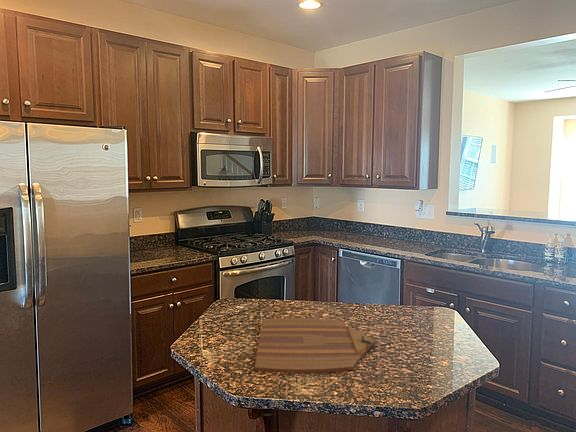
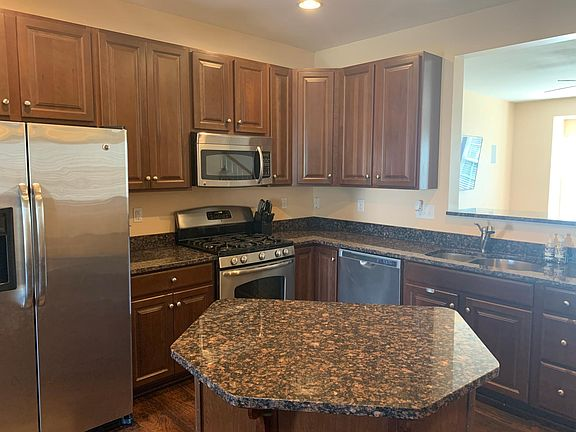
- cutting board [253,317,377,374]
